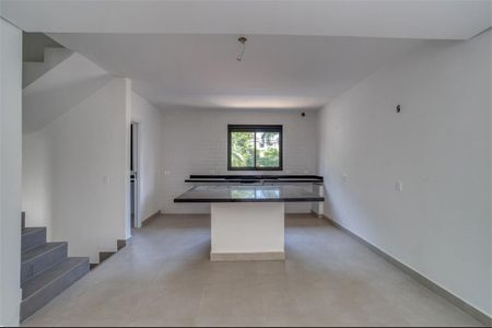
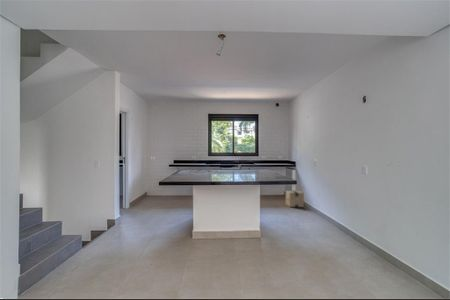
+ cardboard box [285,190,305,208]
